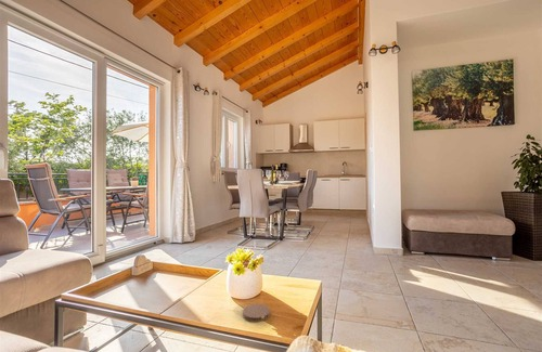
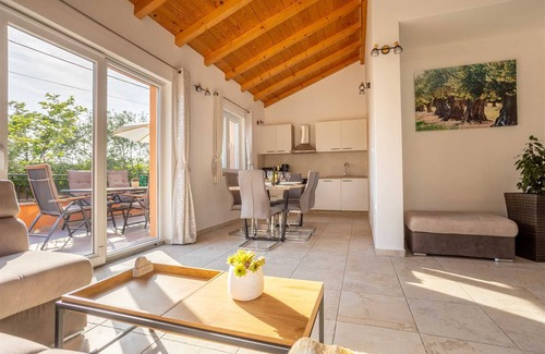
- coaster [242,303,271,323]
